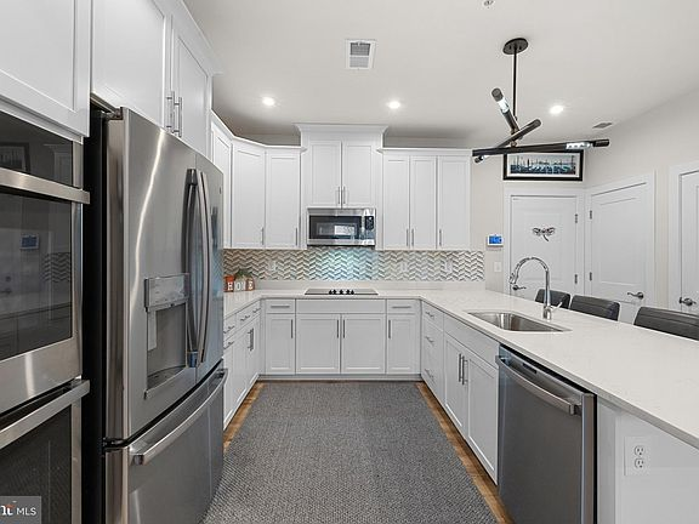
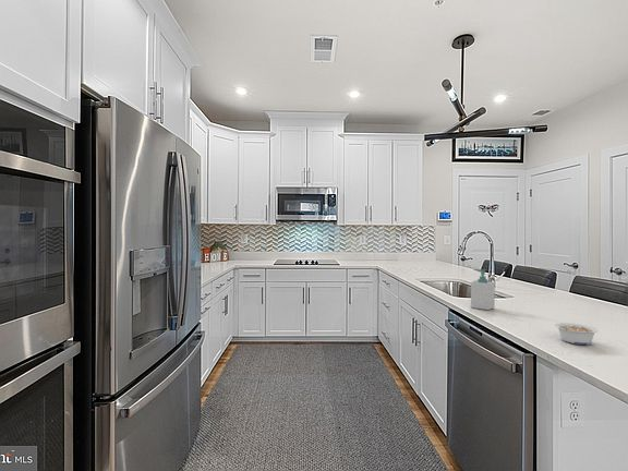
+ soap bottle [470,268,496,311]
+ legume [554,322,599,346]
